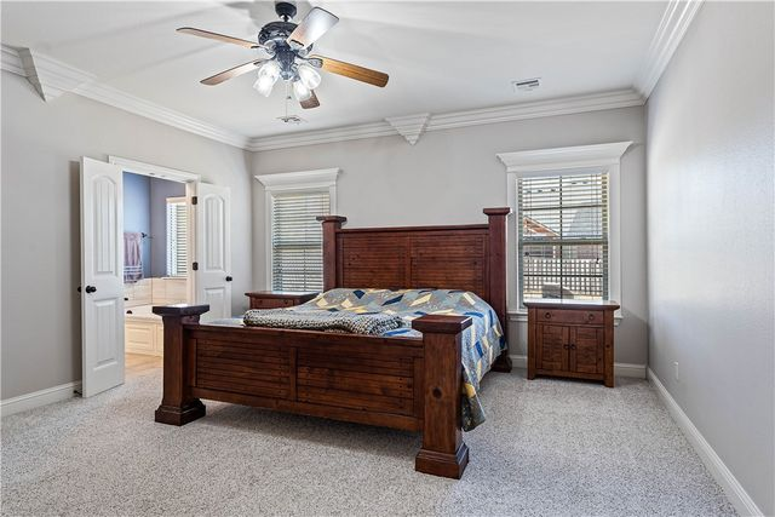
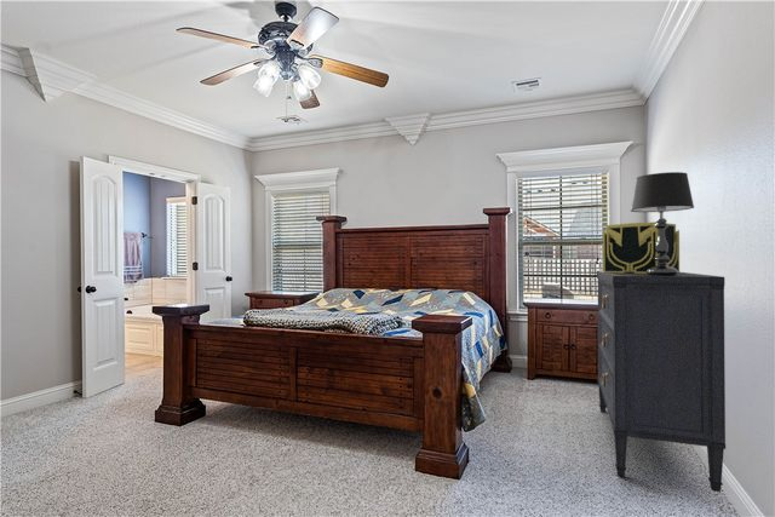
+ table lamp [630,171,695,276]
+ decorative box [602,220,681,274]
+ dresser [596,270,727,493]
